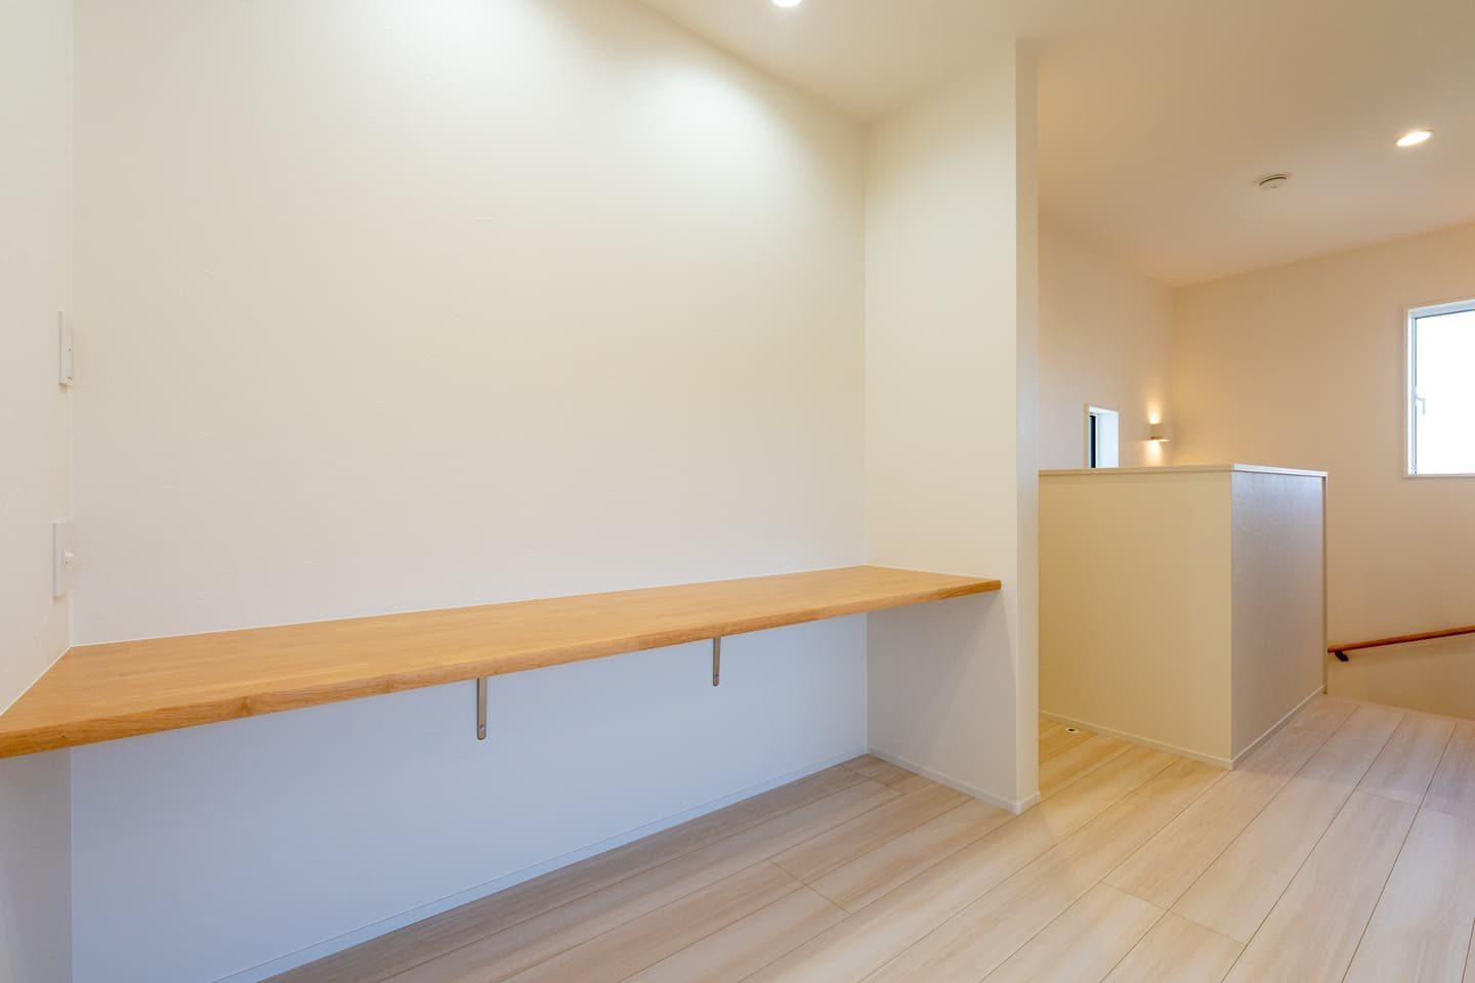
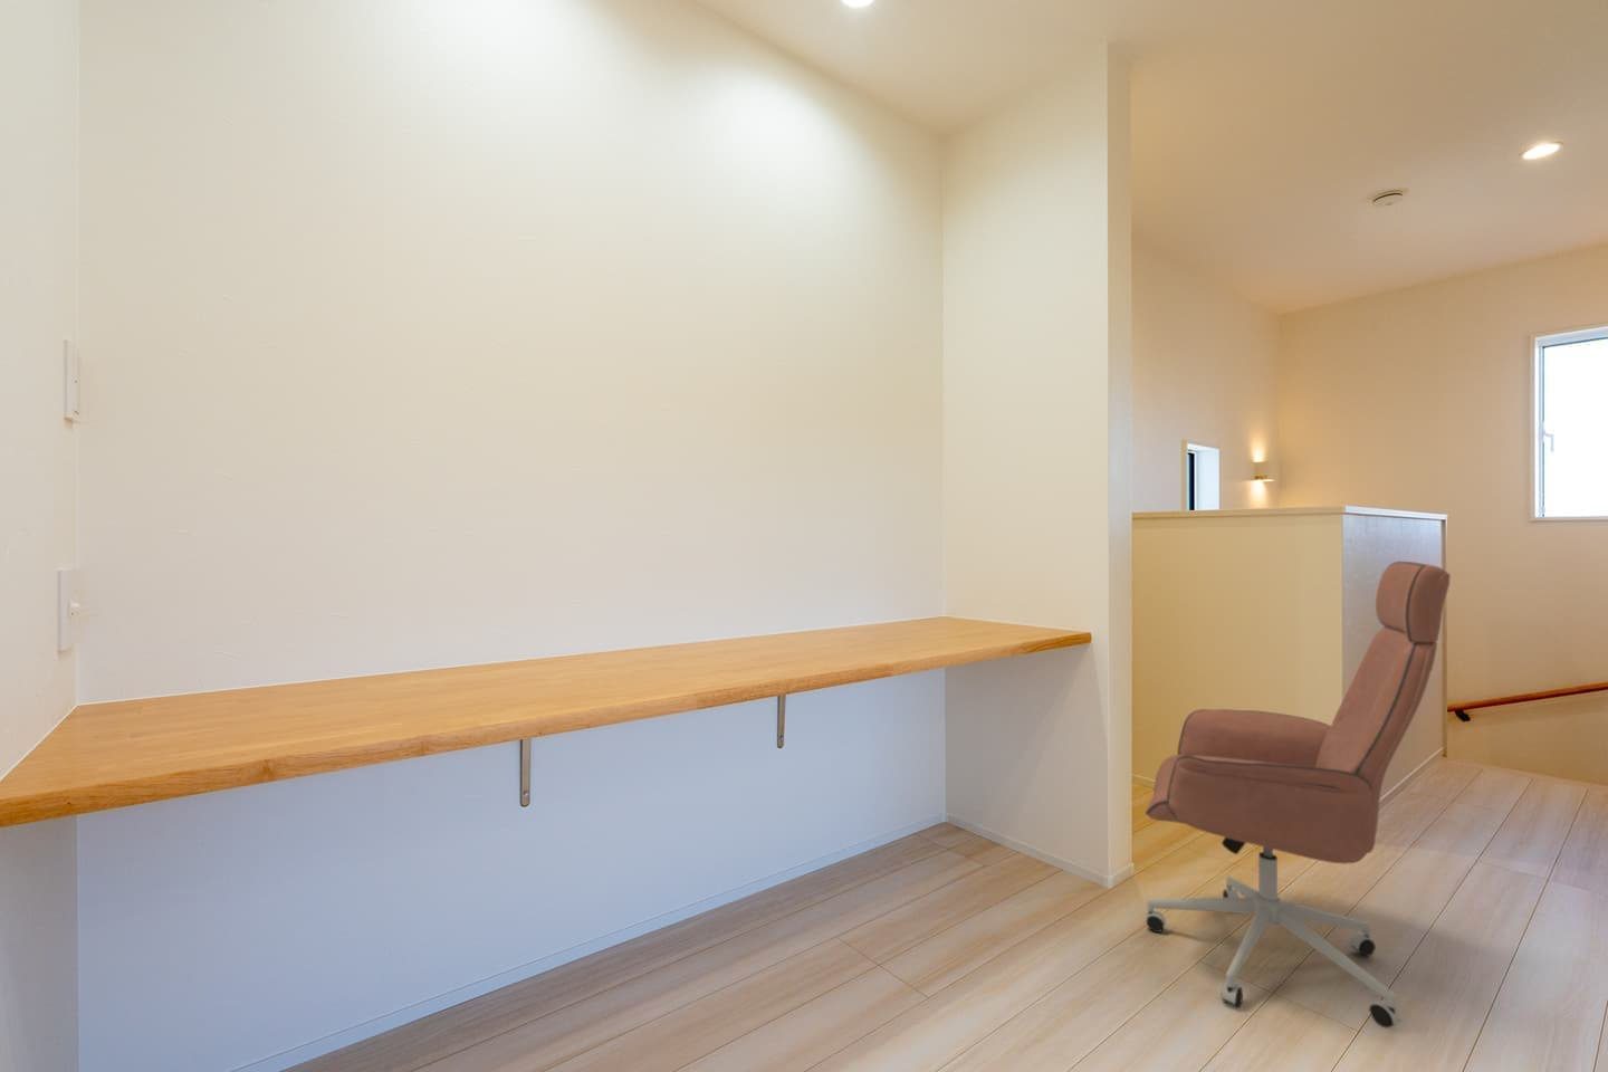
+ office chair [1144,561,1451,1029]
